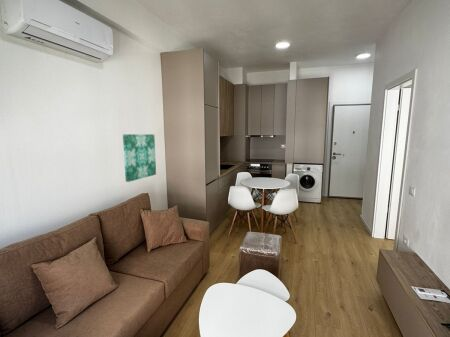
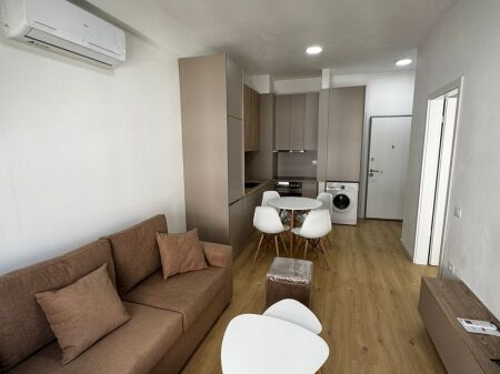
- wall art [122,133,157,183]
